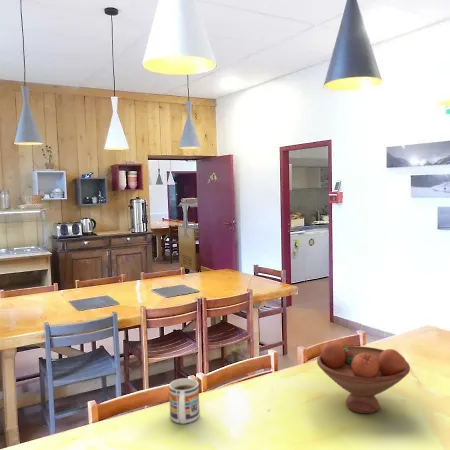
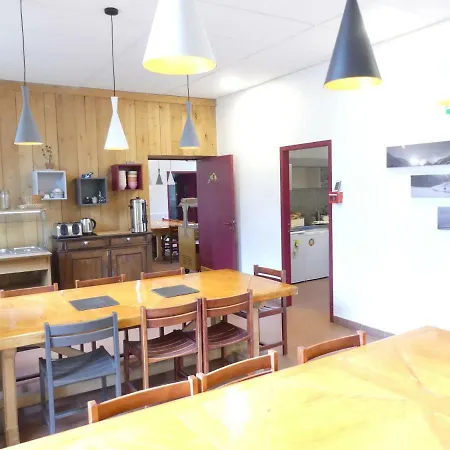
- mug [168,377,201,424]
- fruit bowl [316,342,411,414]
